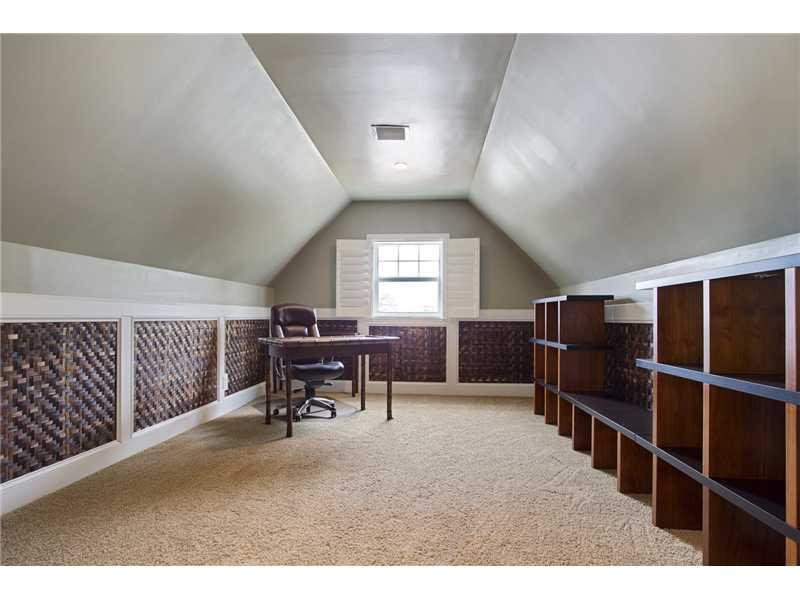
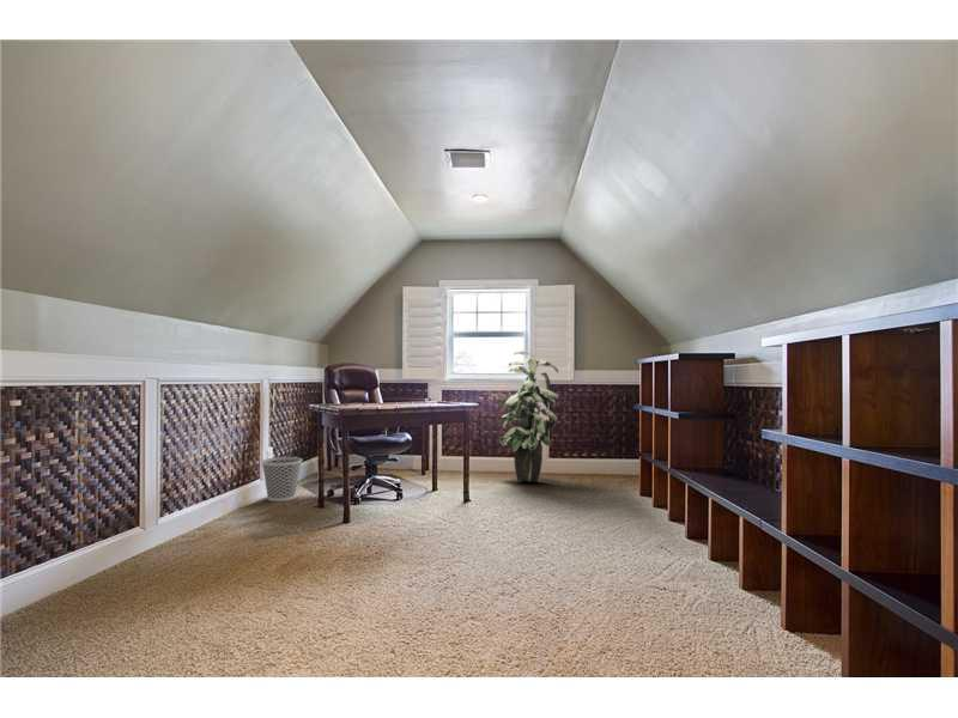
+ wastebasket [260,456,303,503]
+ indoor plant [495,349,559,483]
